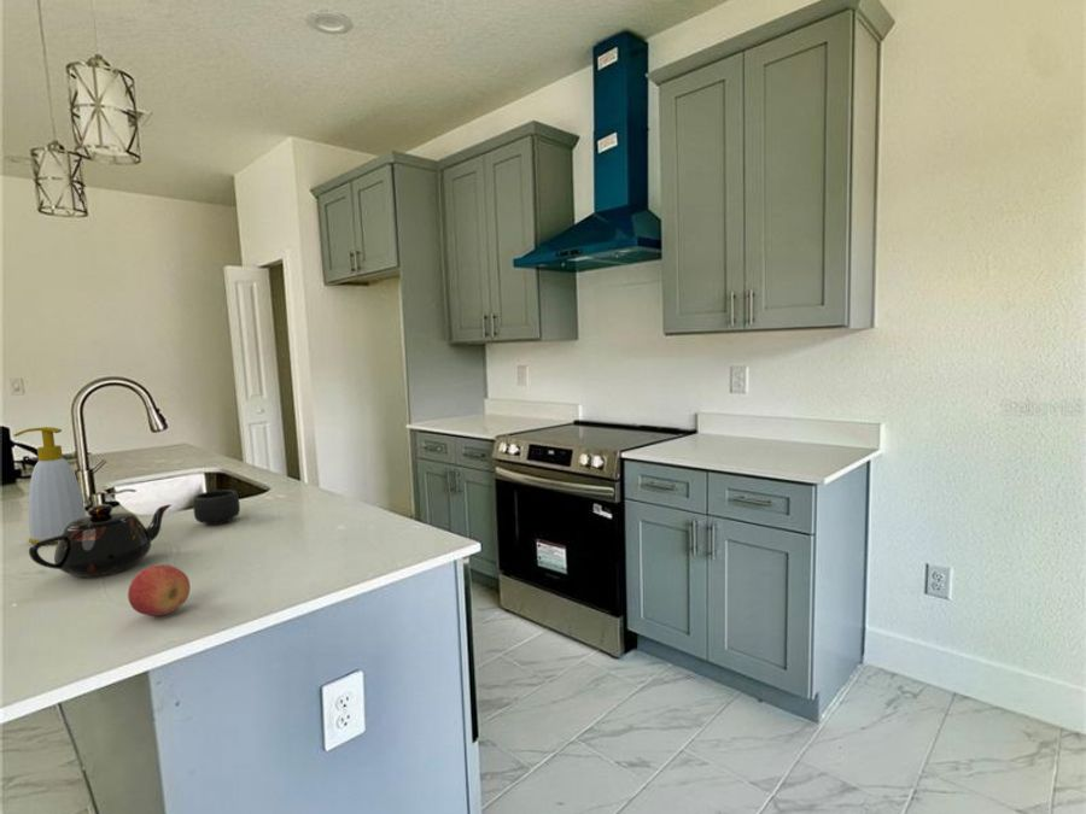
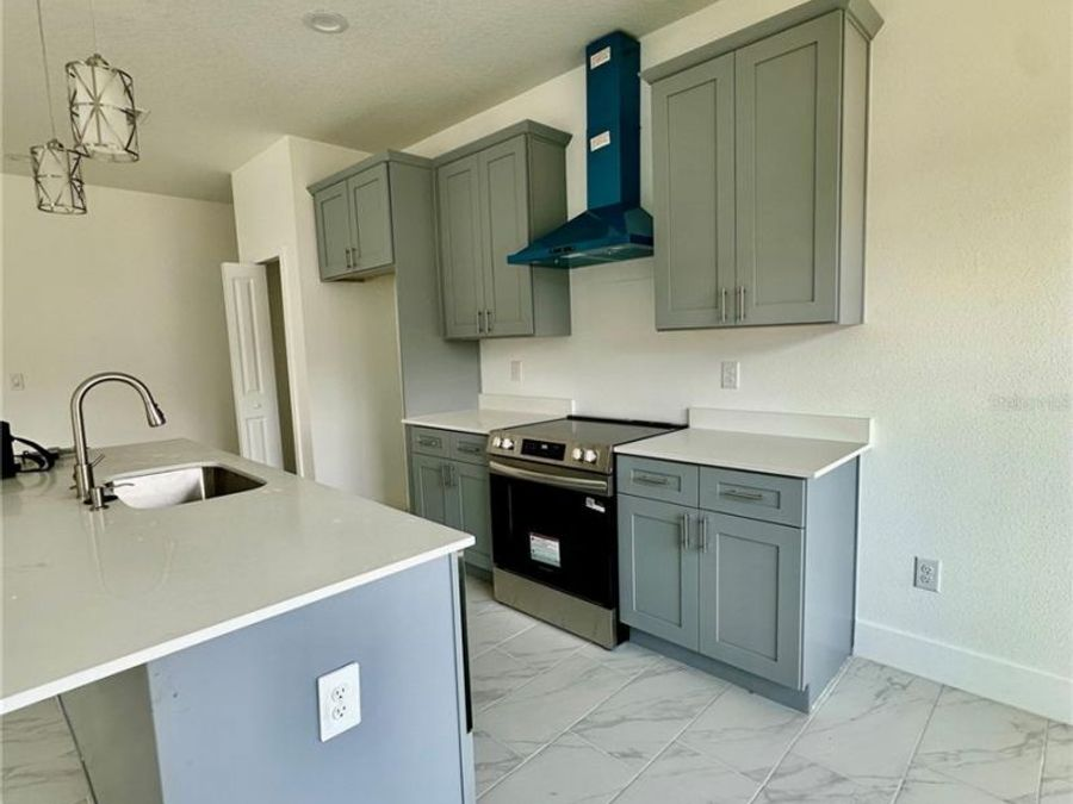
- teapot [28,503,173,579]
- apple [127,563,192,617]
- soap bottle [13,426,87,545]
- mug [192,488,241,526]
